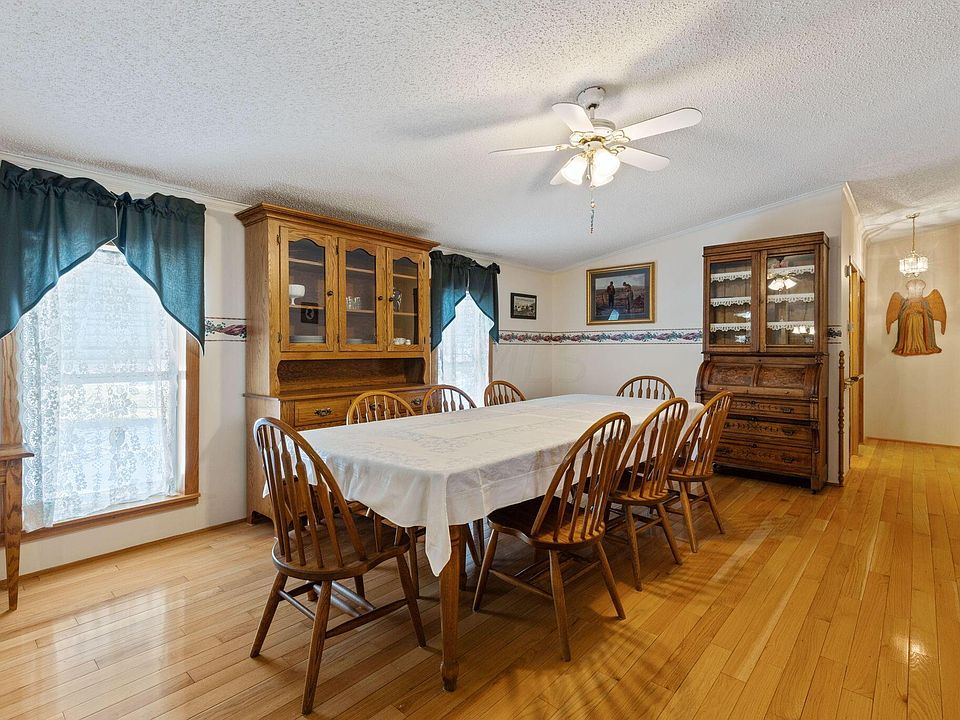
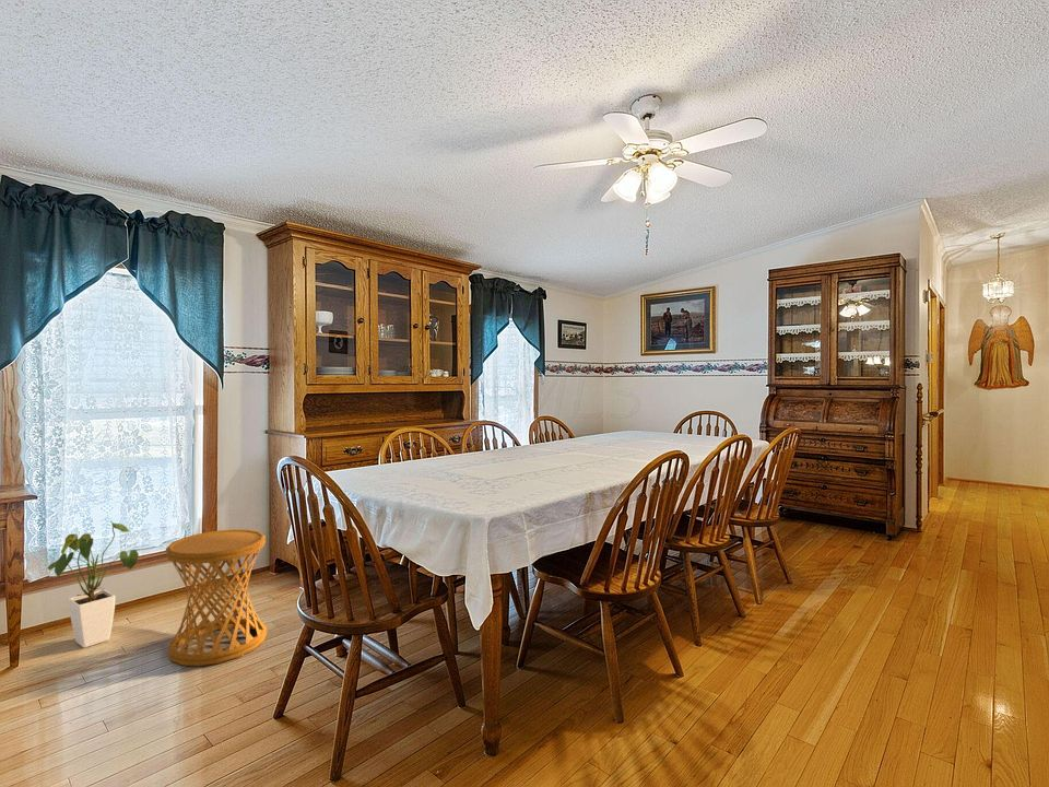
+ side table [165,528,268,667]
+ house plant [46,519,140,649]
